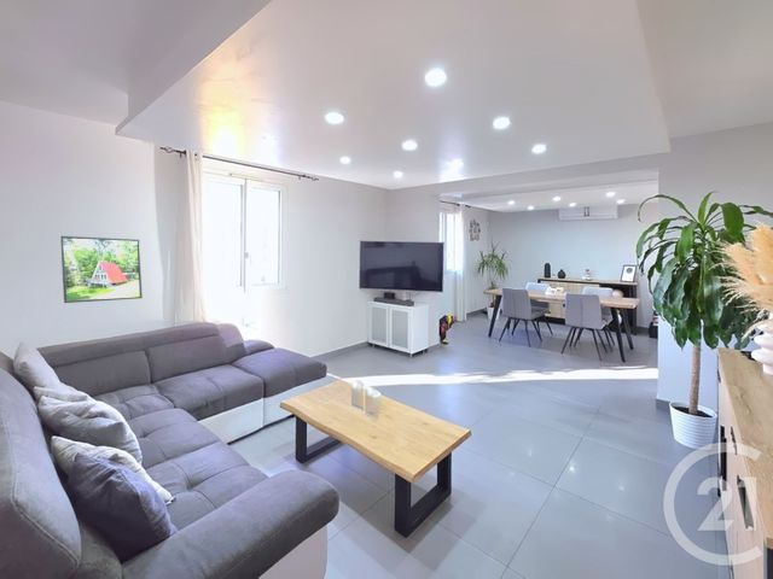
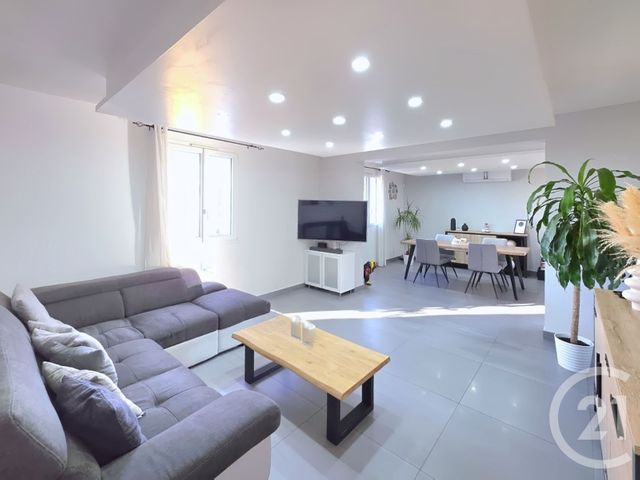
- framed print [59,235,144,304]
